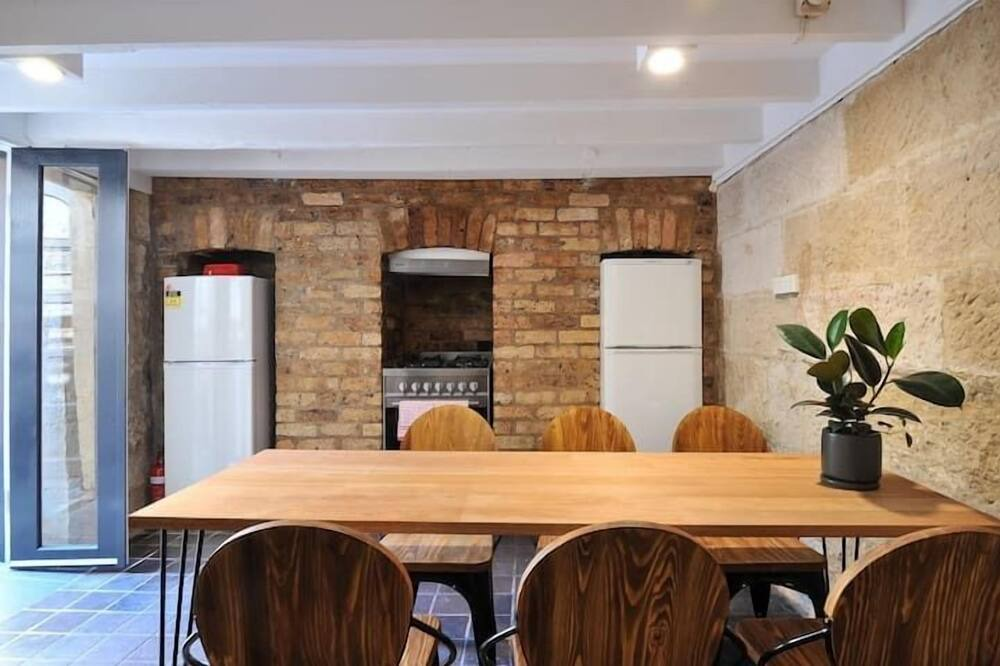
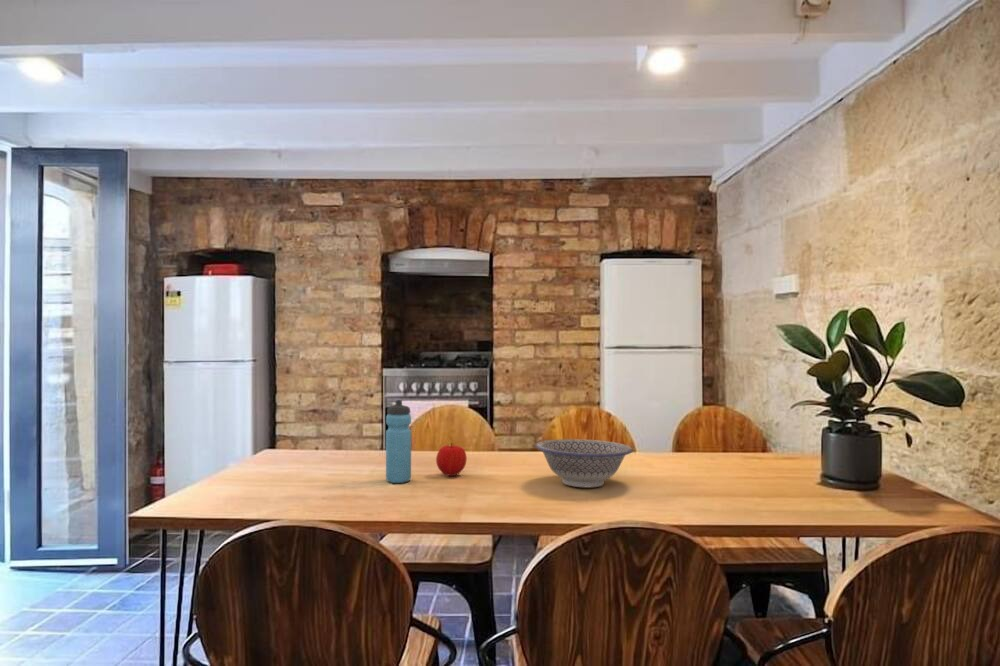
+ bowl [534,438,634,489]
+ water bottle [385,399,412,484]
+ fruit [435,442,468,477]
